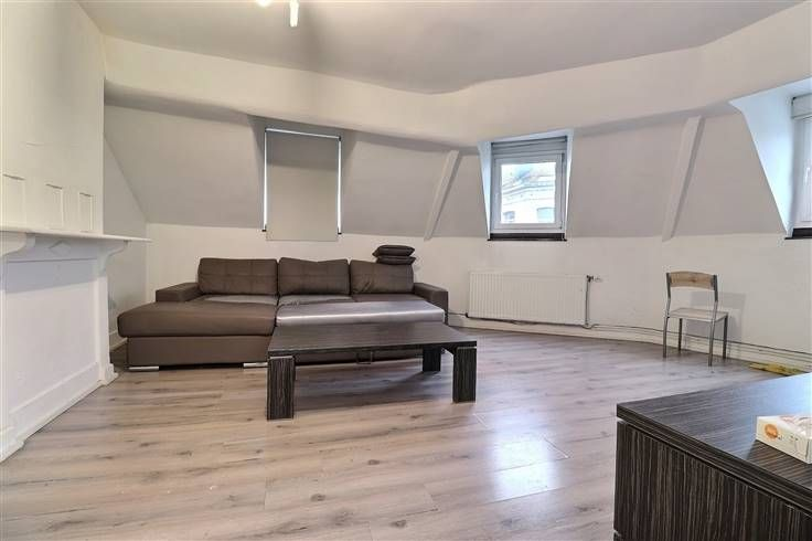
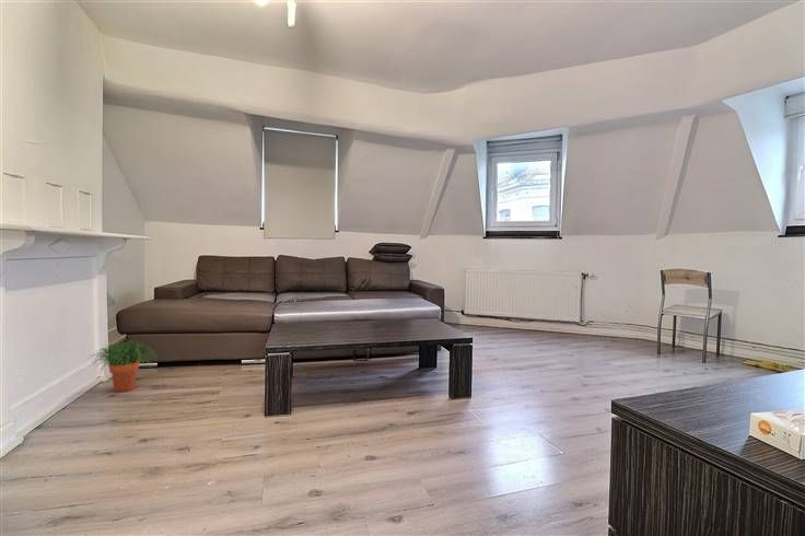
+ potted plant [86,339,158,393]
